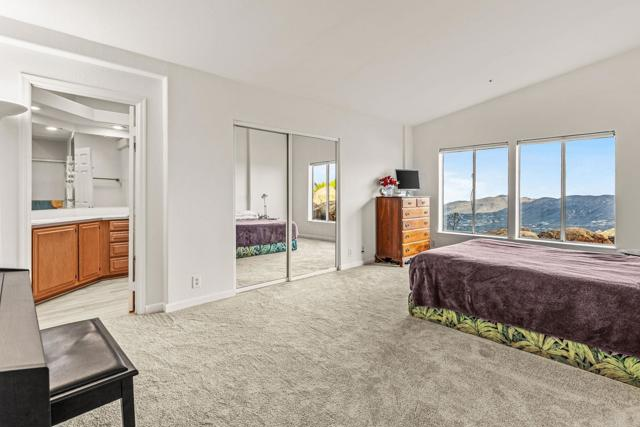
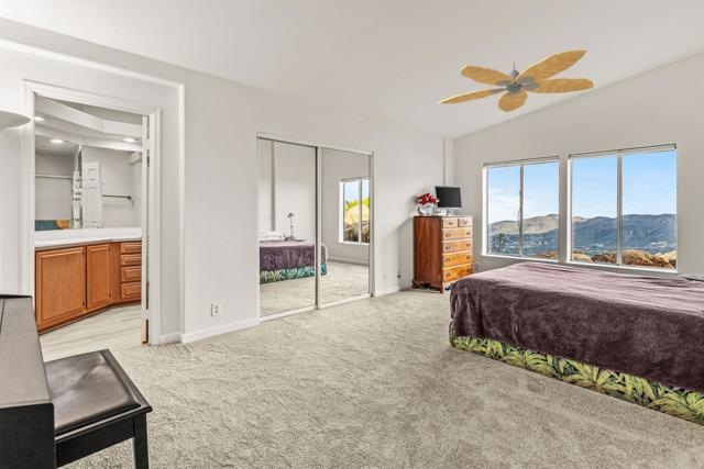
+ ceiling fan [437,49,594,113]
